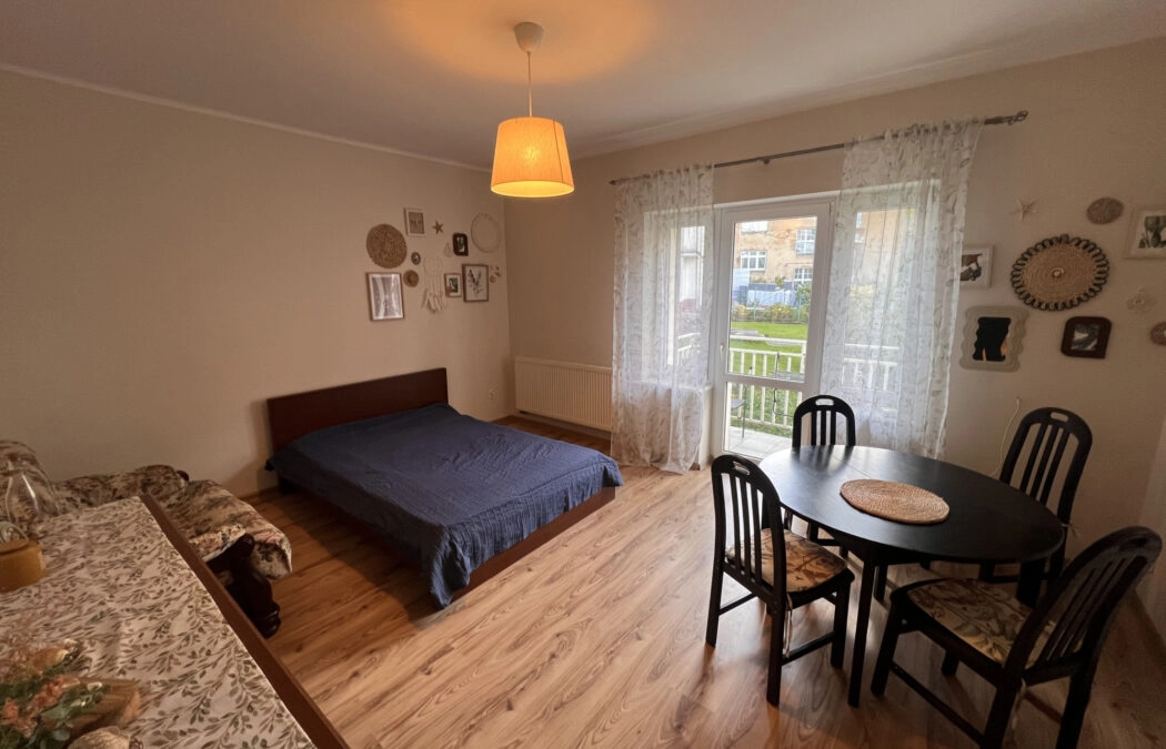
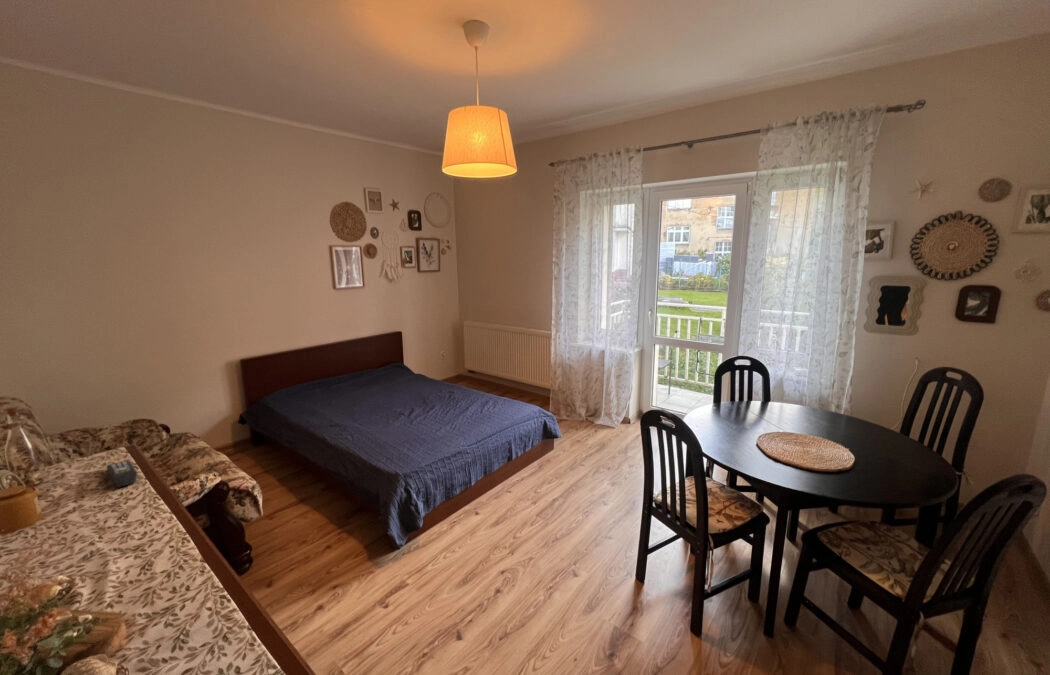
+ remote control [106,459,138,488]
